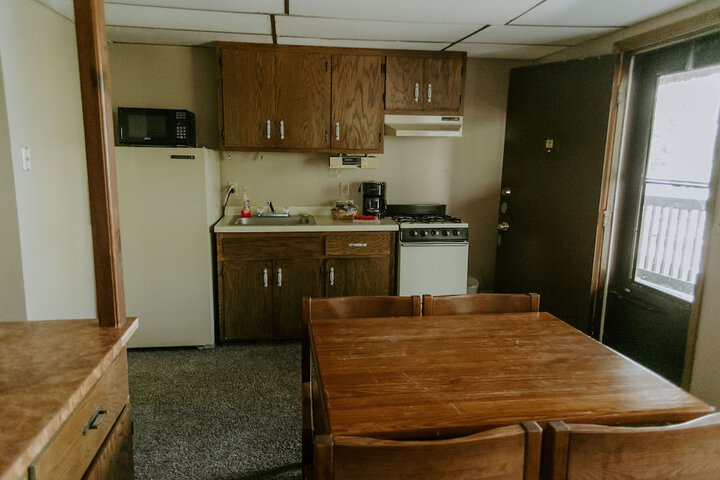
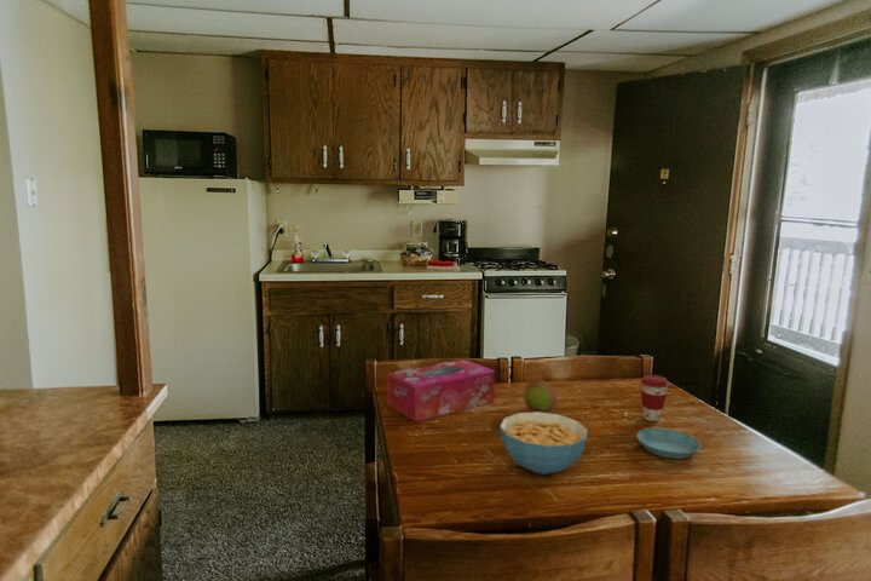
+ coffee cup [640,374,670,422]
+ cereal bowl [498,412,589,476]
+ saucer [635,427,702,460]
+ fruit [523,379,558,414]
+ tissue box [386,358,496,422]
